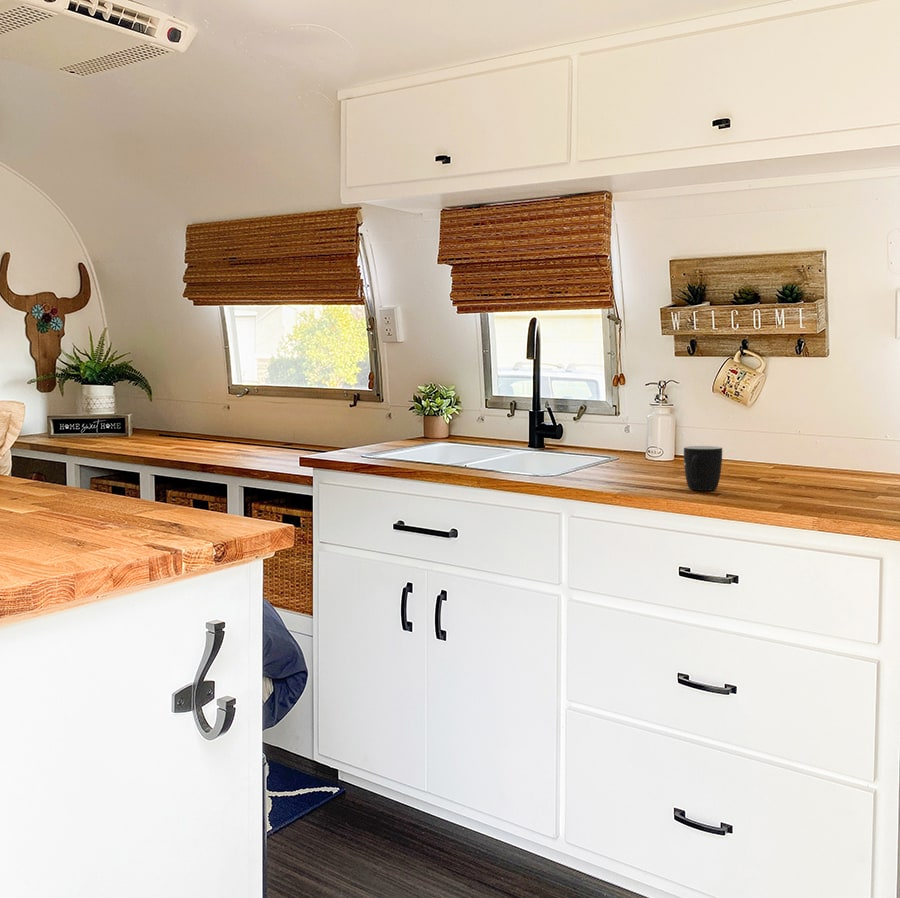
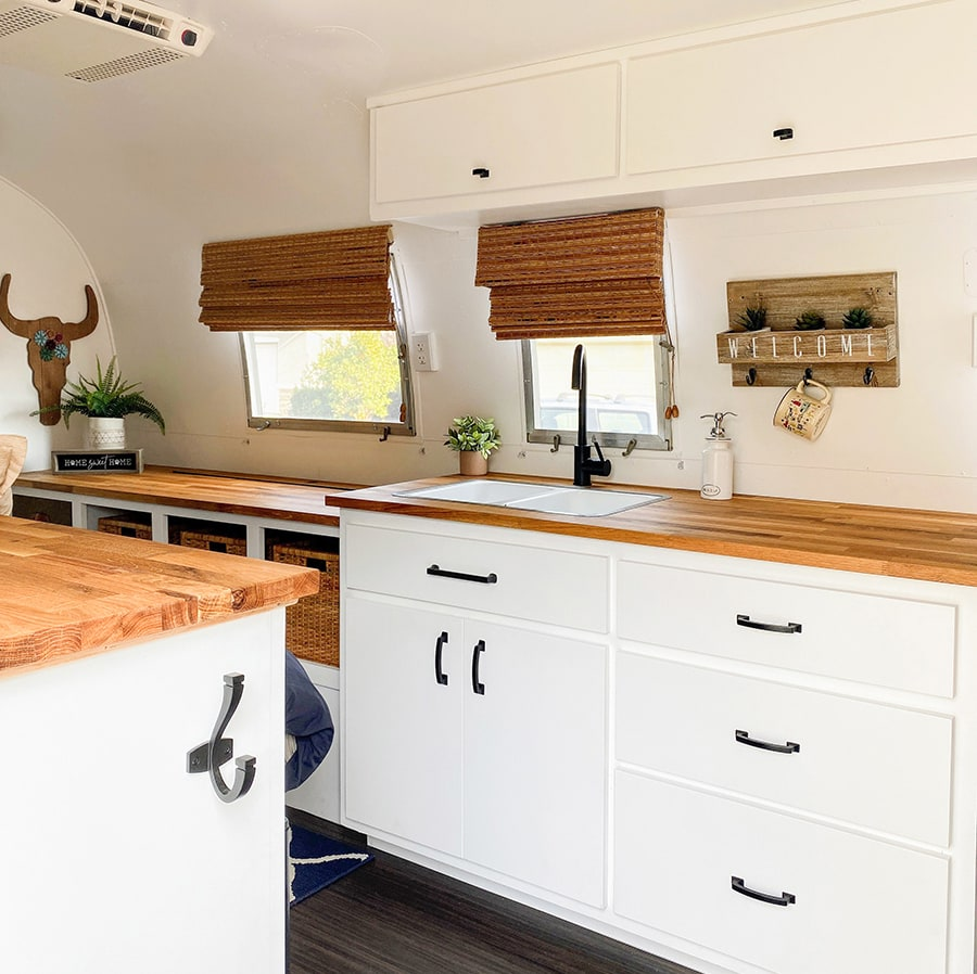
- mug [683,445,723,492]
